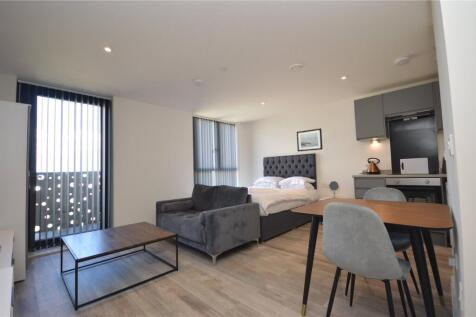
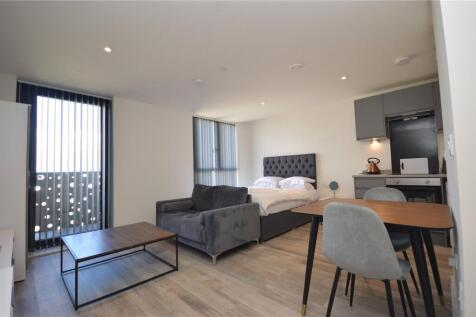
- wall art [296,127,324,152]
